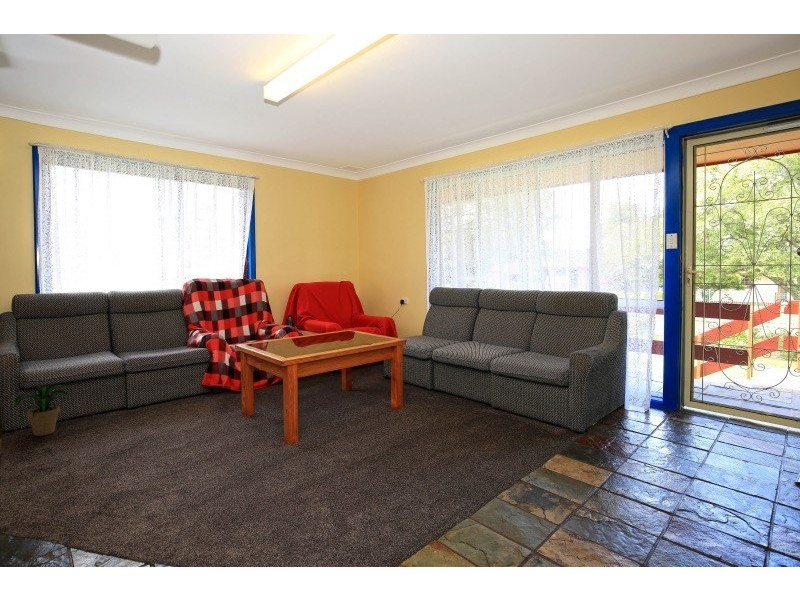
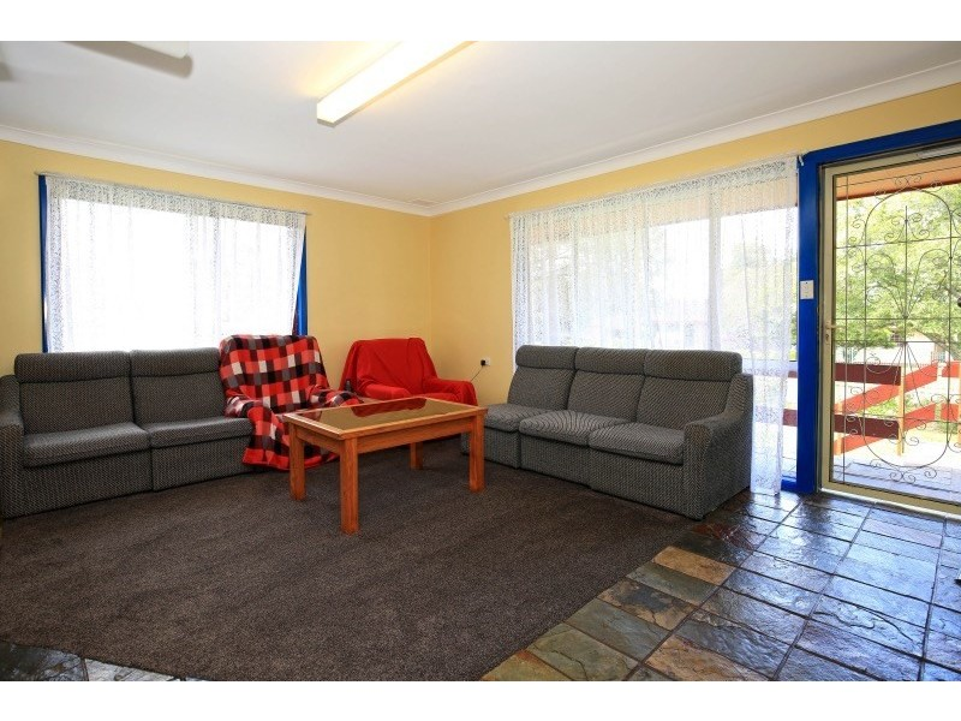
- potted plant [12,384,74,437]
